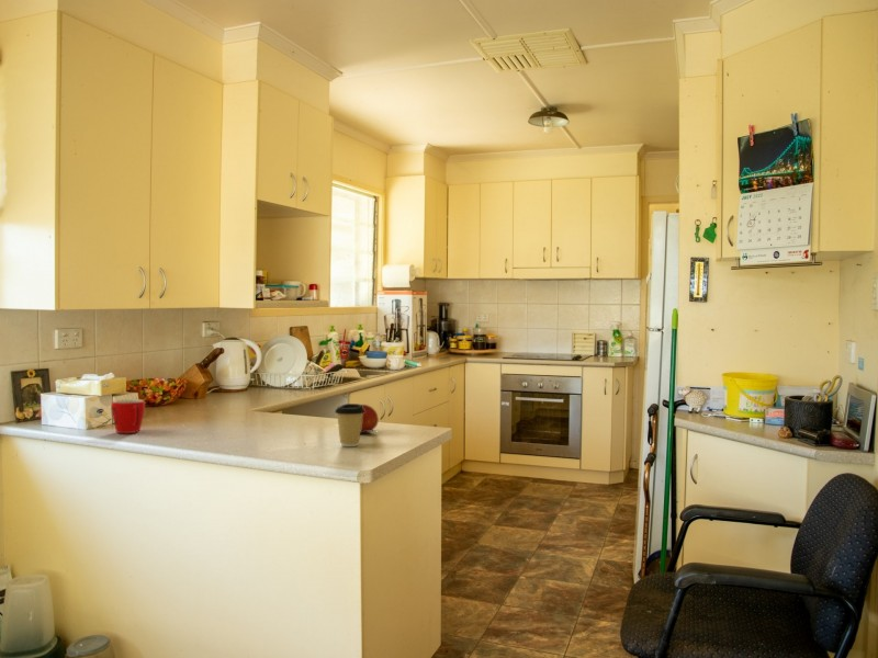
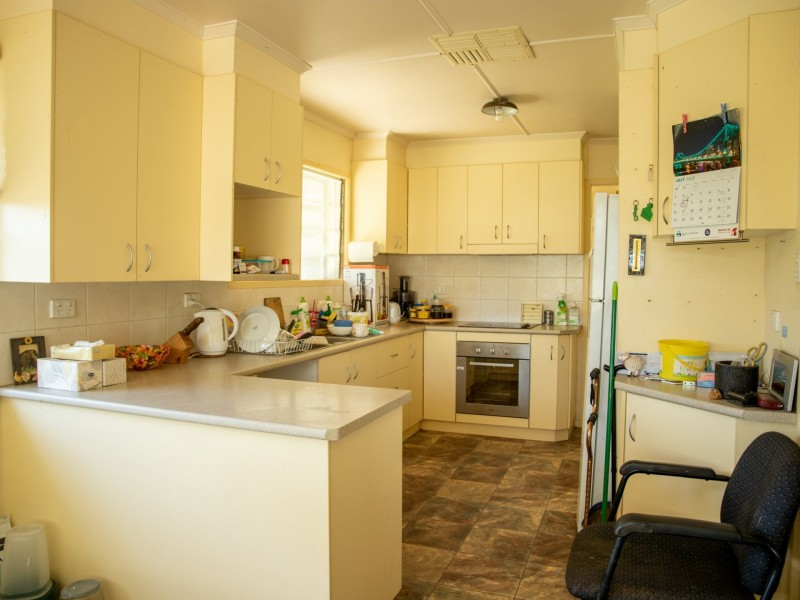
- fruit [360,404,380,435]
- mug [110,398,146,434]
- coffee cup [334,402,365,447]
